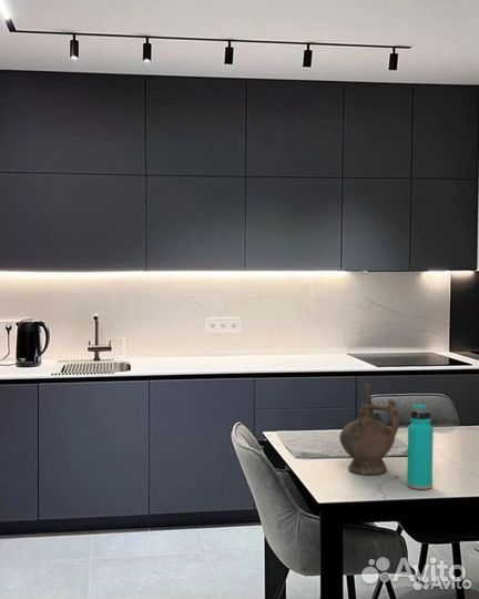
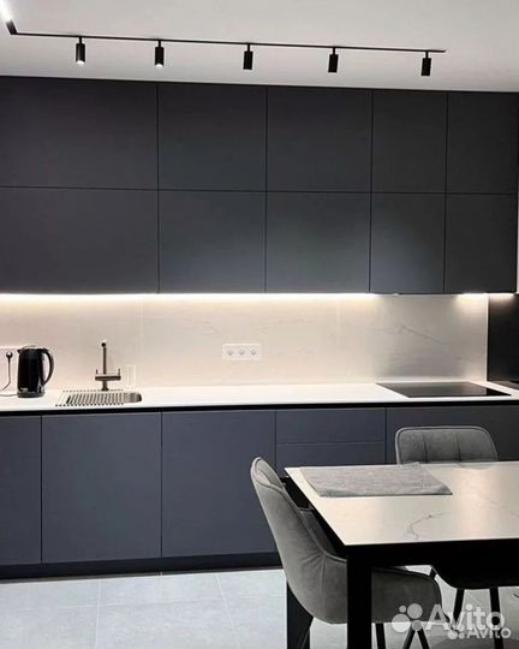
- ceremonial vessel [338,382,400,476]
- water bottle [406,403,435,490]
